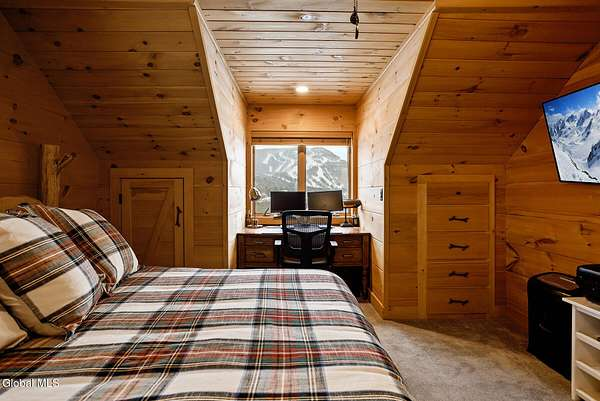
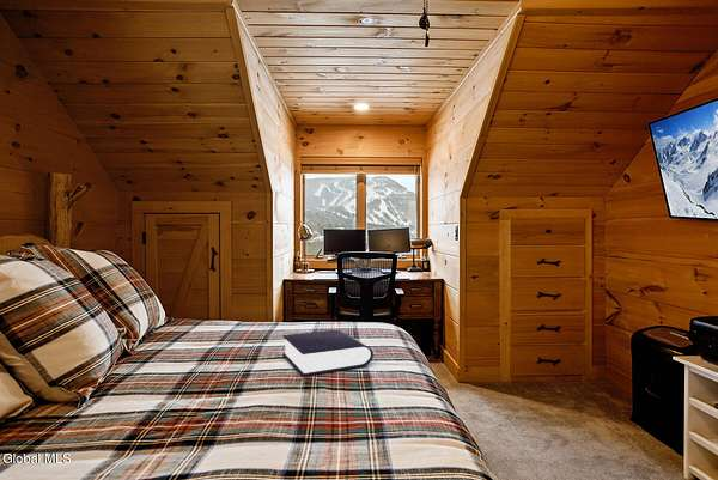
+ book [281,329,375,377]
